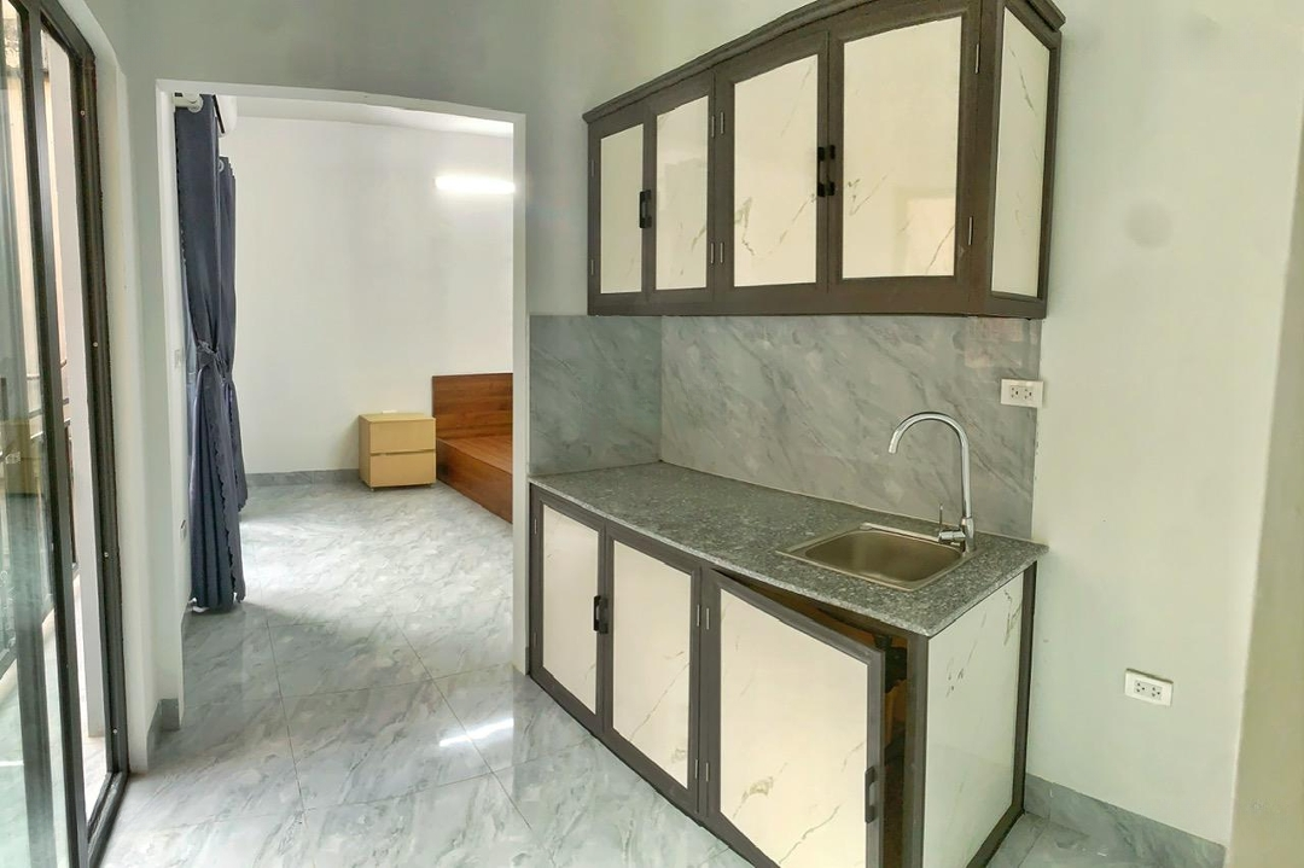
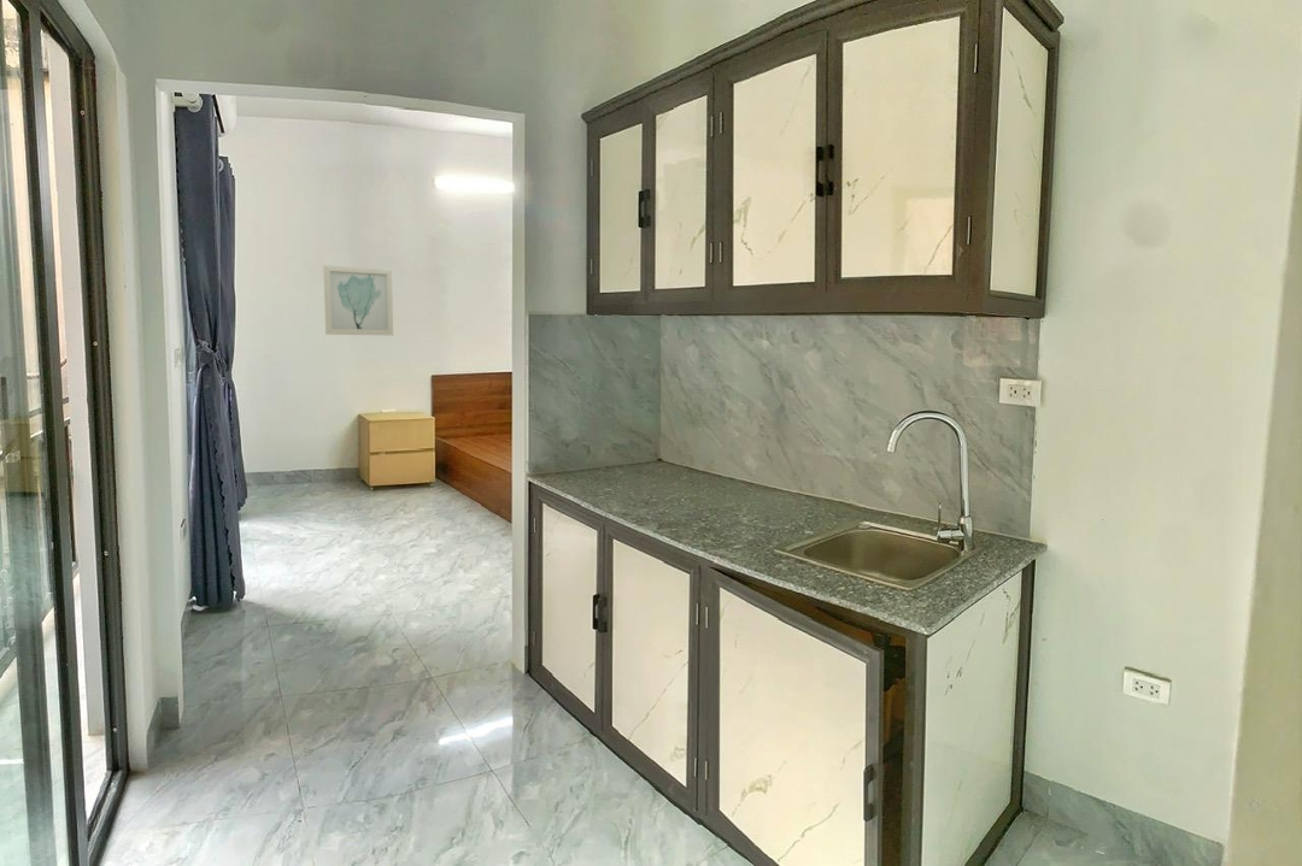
+ wall art [322,264,394,336]
